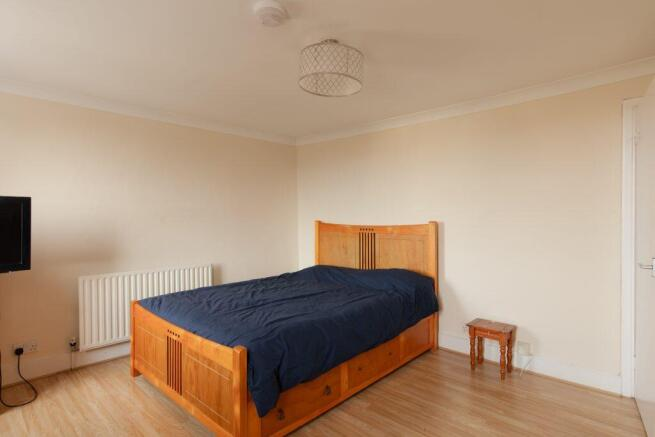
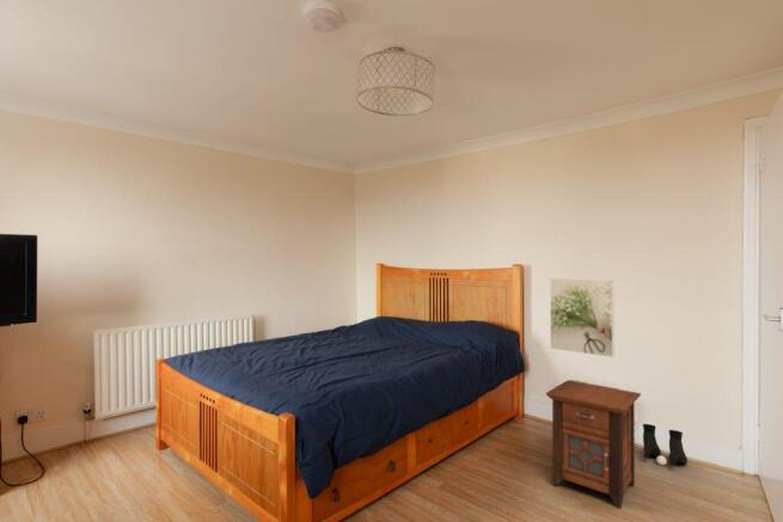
+ boots [642,423,689,467]
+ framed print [549,277,614,358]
+ nightstand [545,380,642,509]
